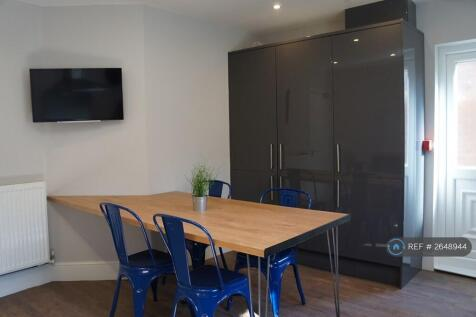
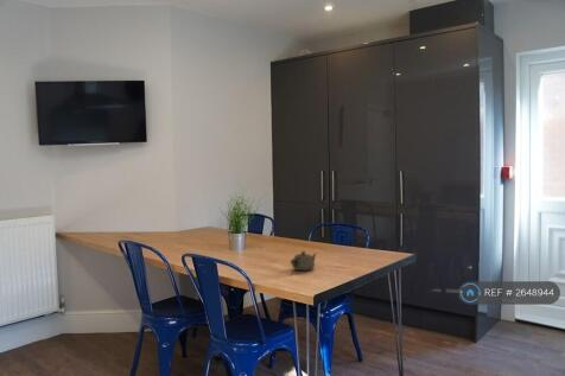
+ teapot [290,250,318,272]
